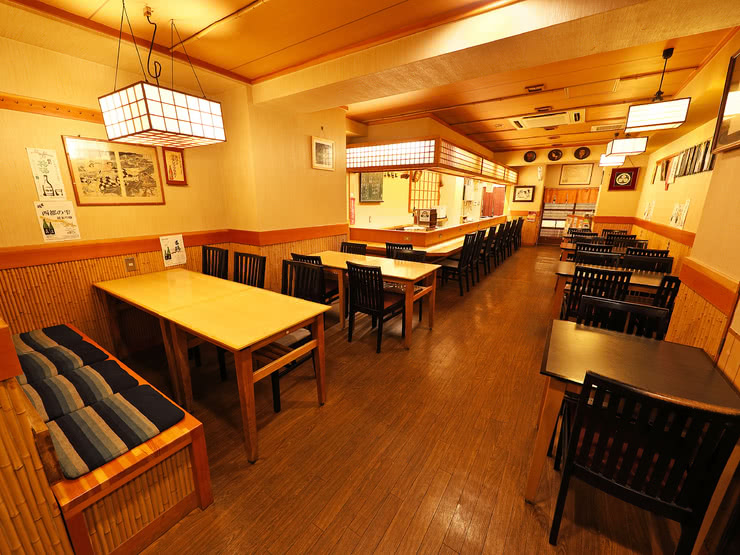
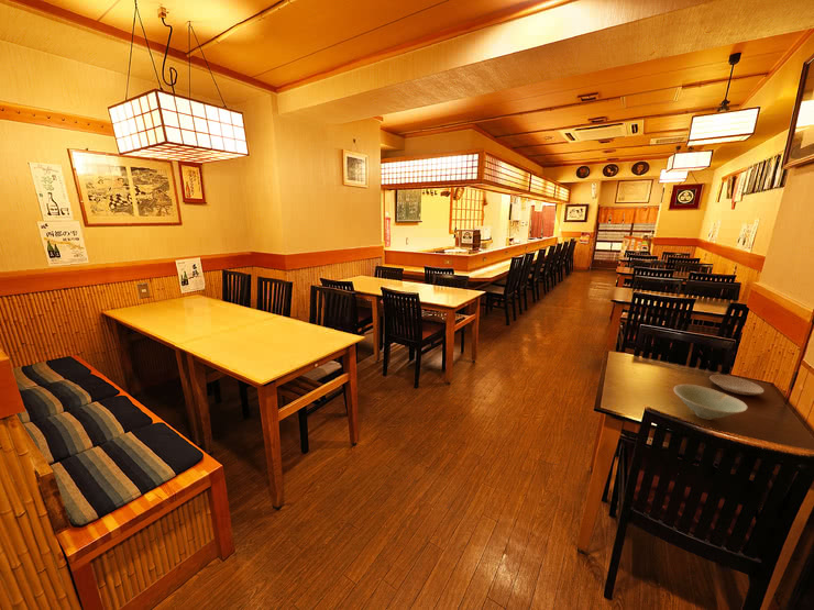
+ plate [708,374,766,396]
+ bowl [672,384,748,421]
